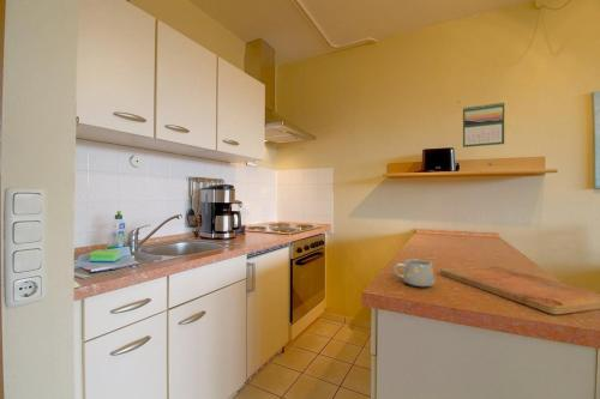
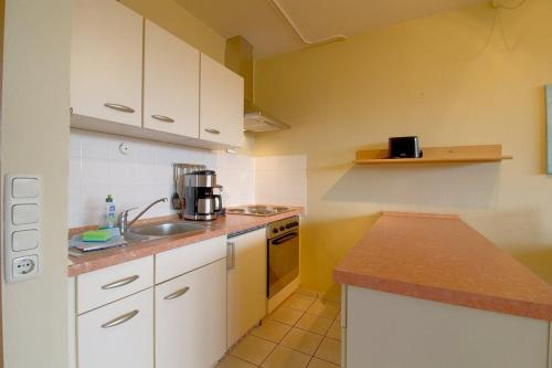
- calendar [462,101,505,149]
- mug [392,258,436,288]
- cutting board [439,265,600,315]
